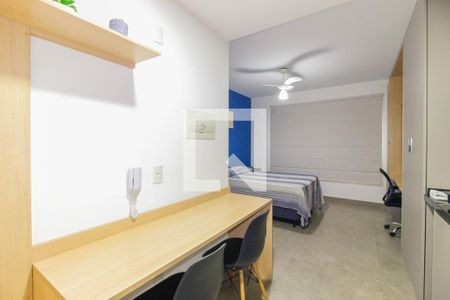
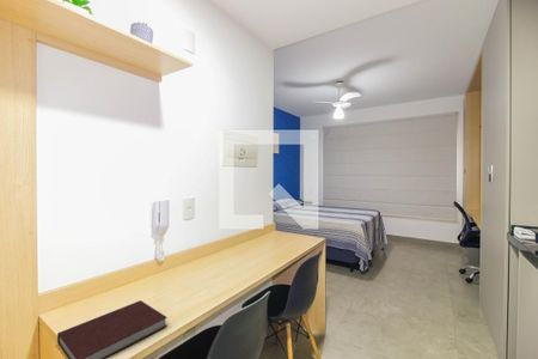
+ notebook [56,299,169,359]
